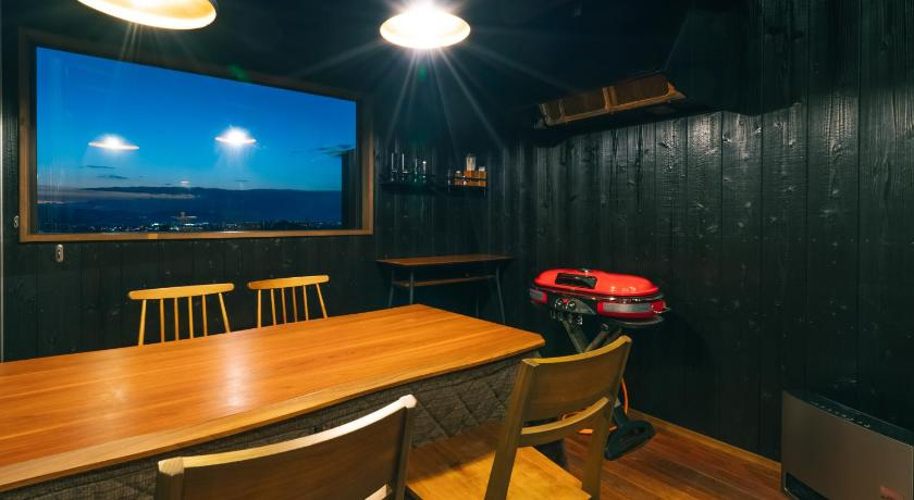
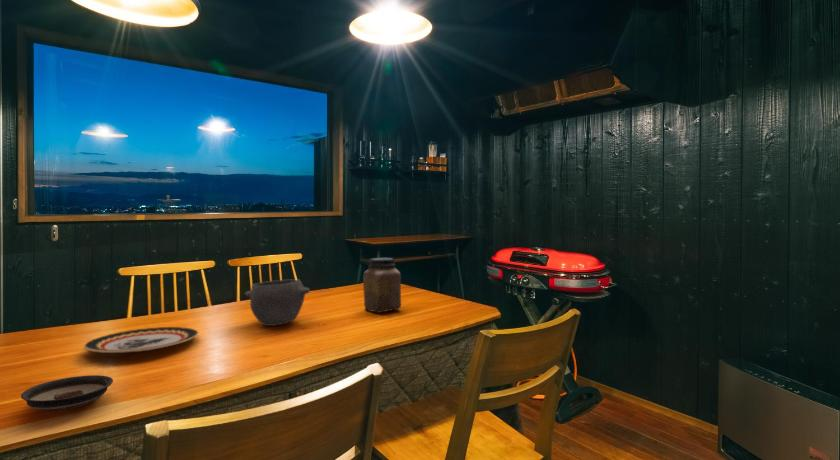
+ plate [83,326,200,354]
+ saucer [20,374,114,412]
+ jar [362,257,402,314]
+ bowl [244,278,311,327]
